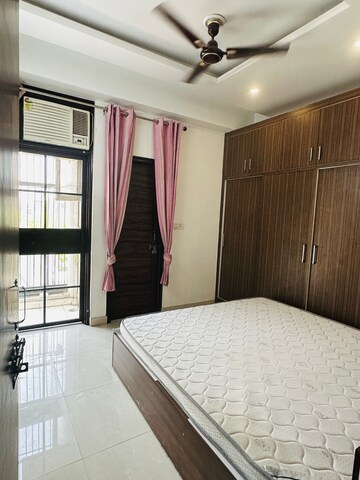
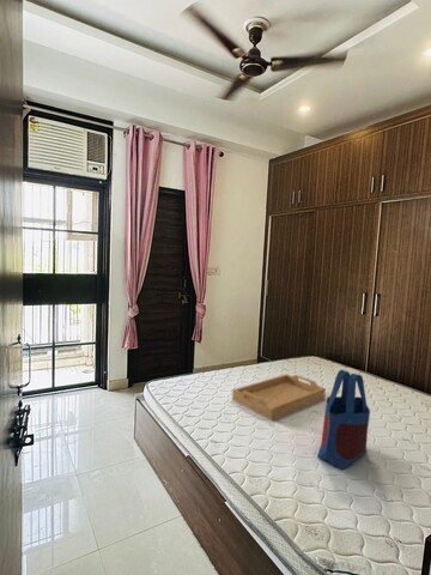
+ serving tray [231,373,327,422]
+ tote bag [316,369,371,471]
